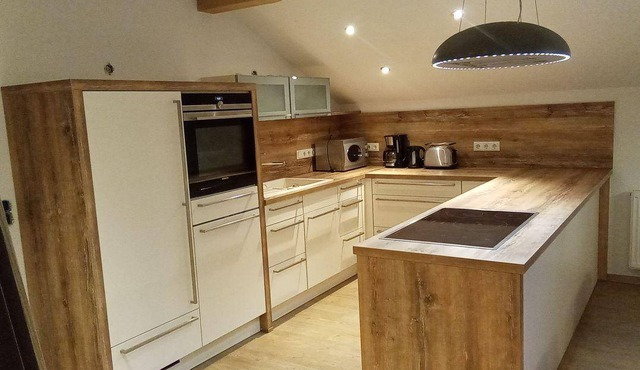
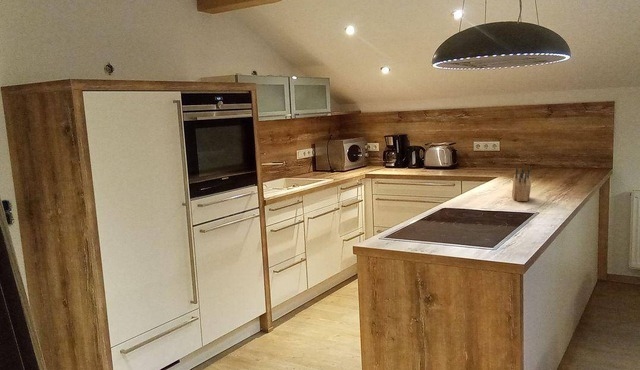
+ knife block [511,166,532,202]
